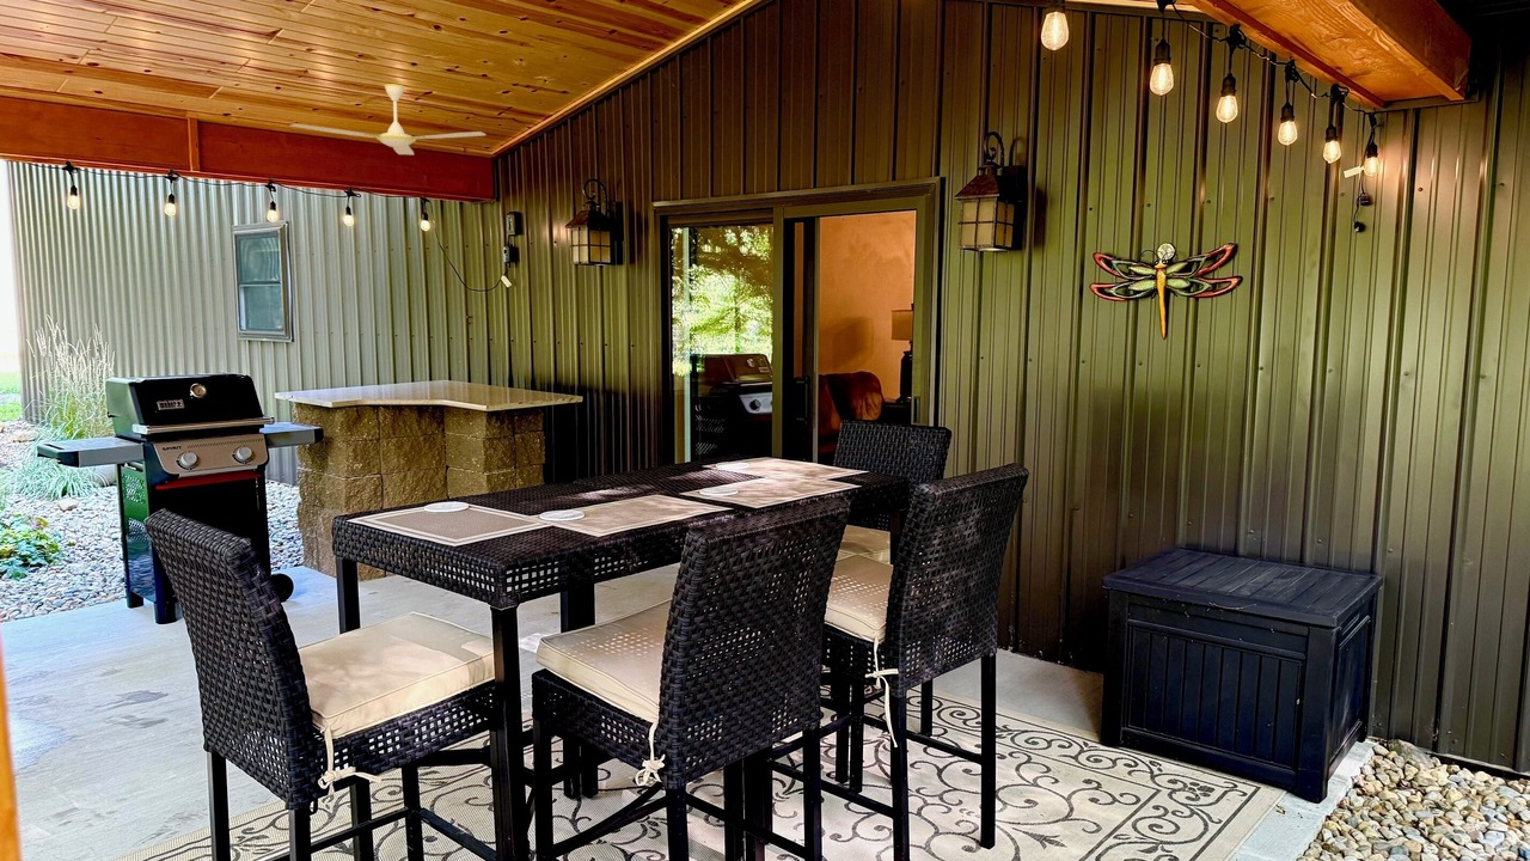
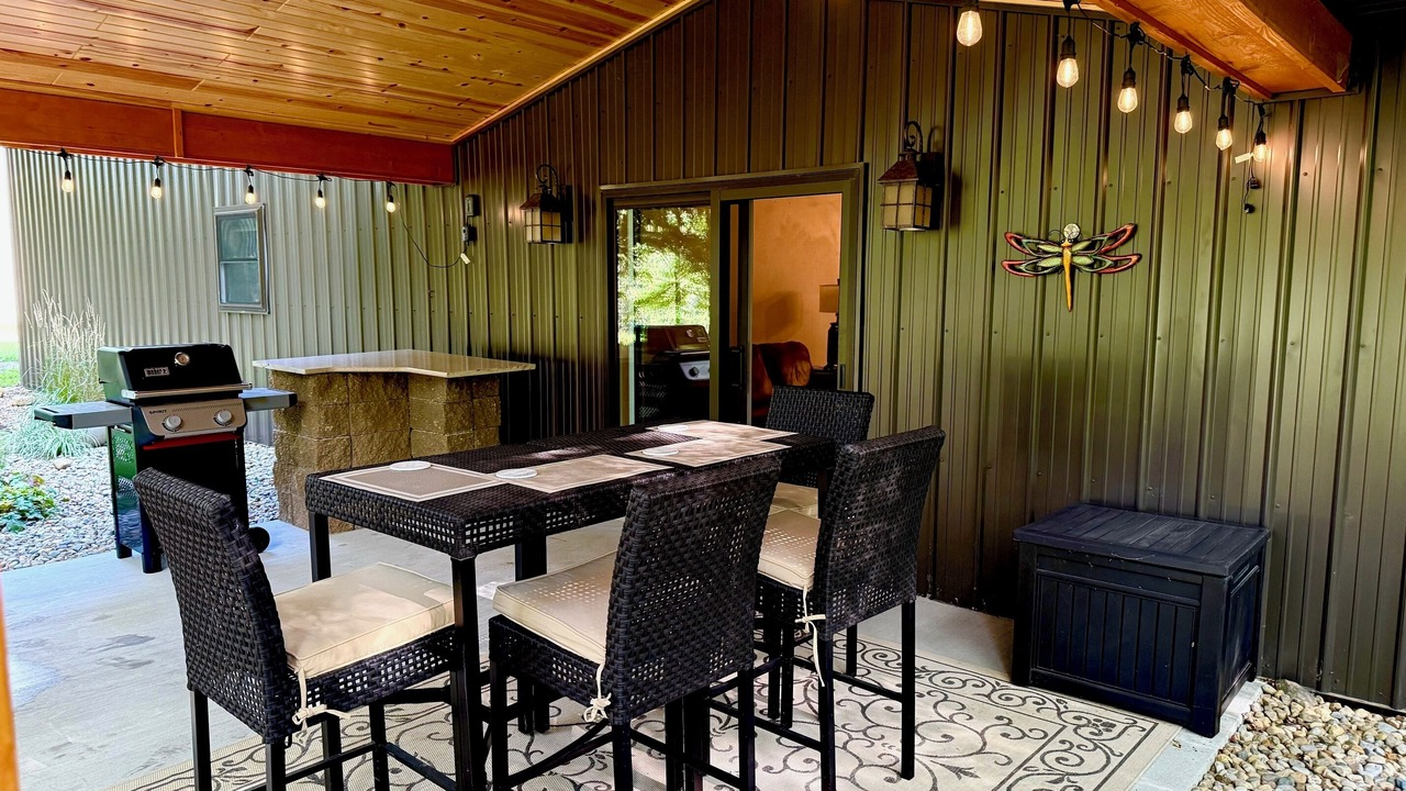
- ceiling fan [289,83,486,157]
